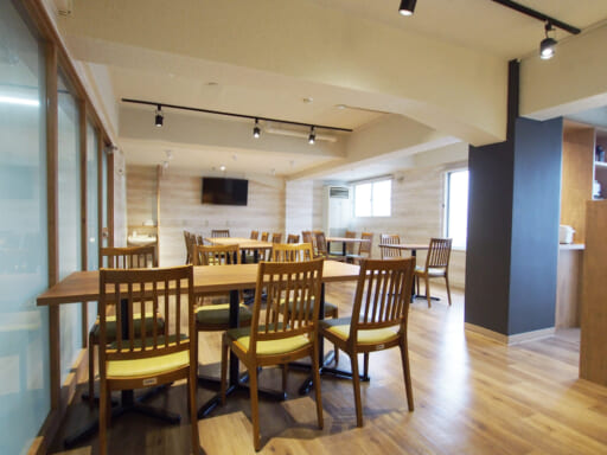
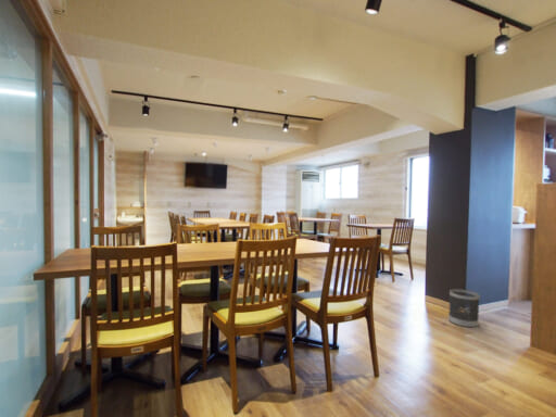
+ wastebasket [447,288,481,328]
